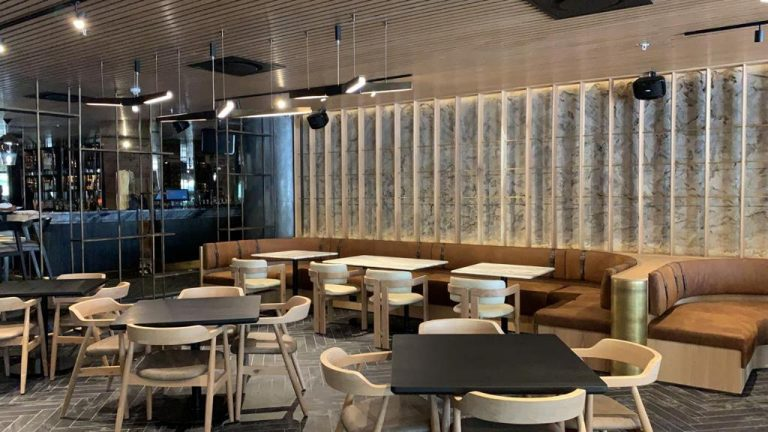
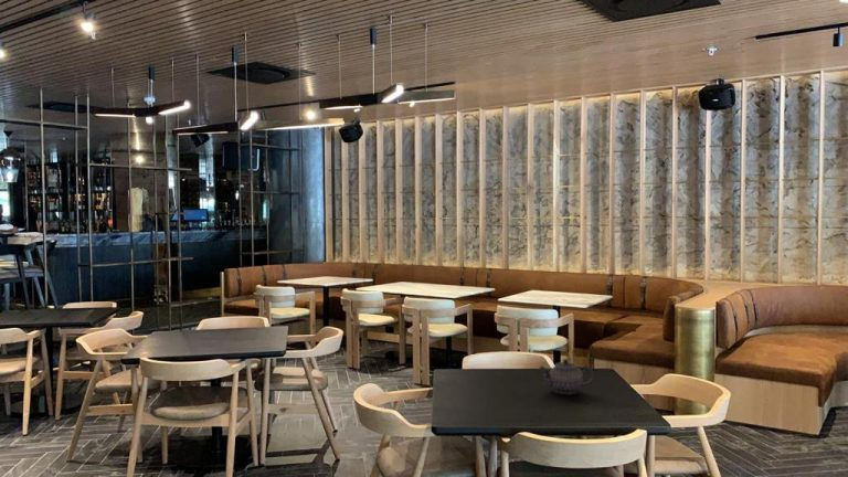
+ teapot [537,358,595,395]
